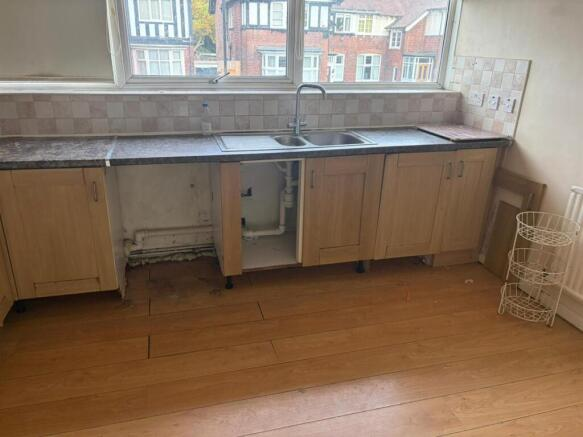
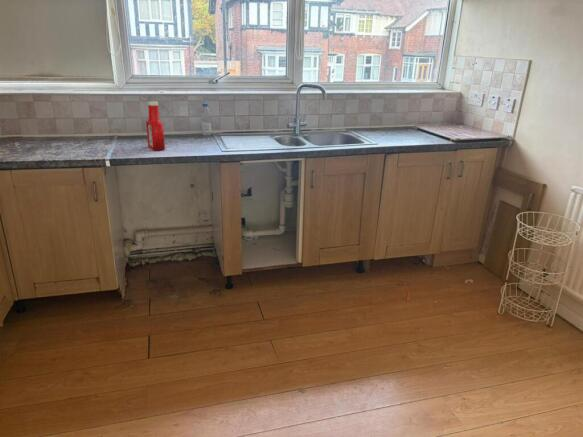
+ soap bottle [145,100,166,151]
